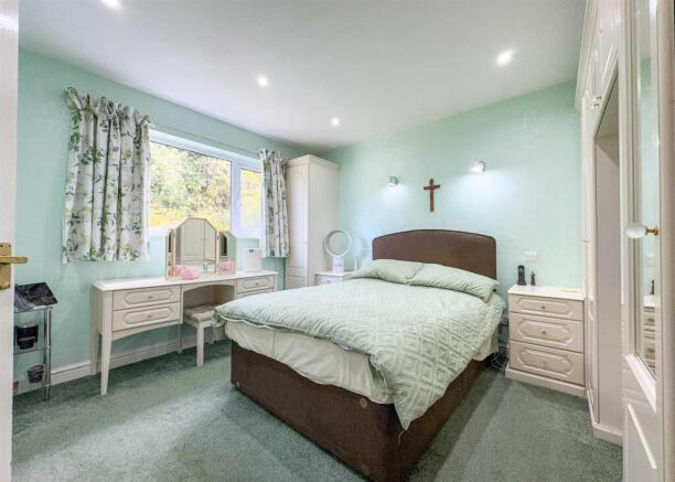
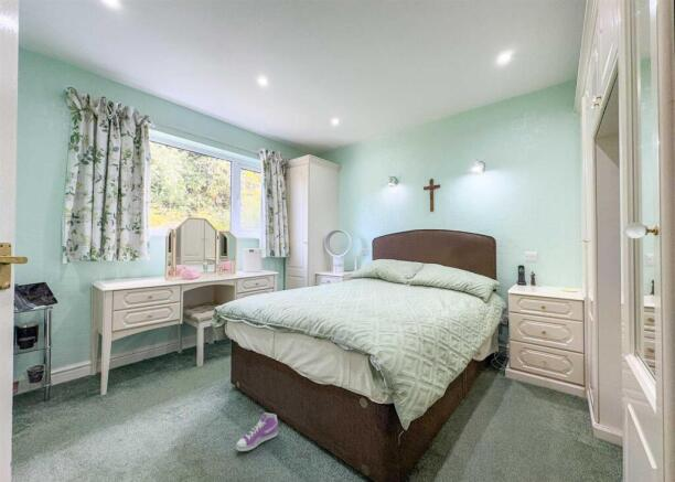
+ sneaker [235,413,279,452]
